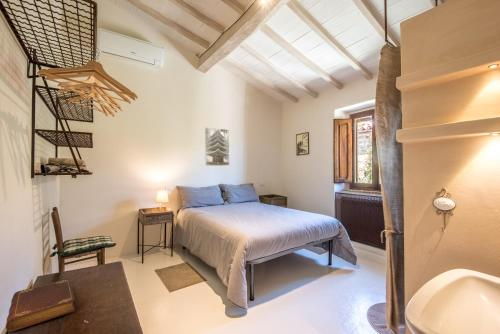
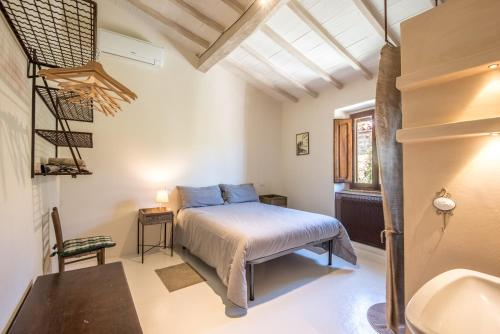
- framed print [204,127,230,167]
- book [5,278,76,333]
